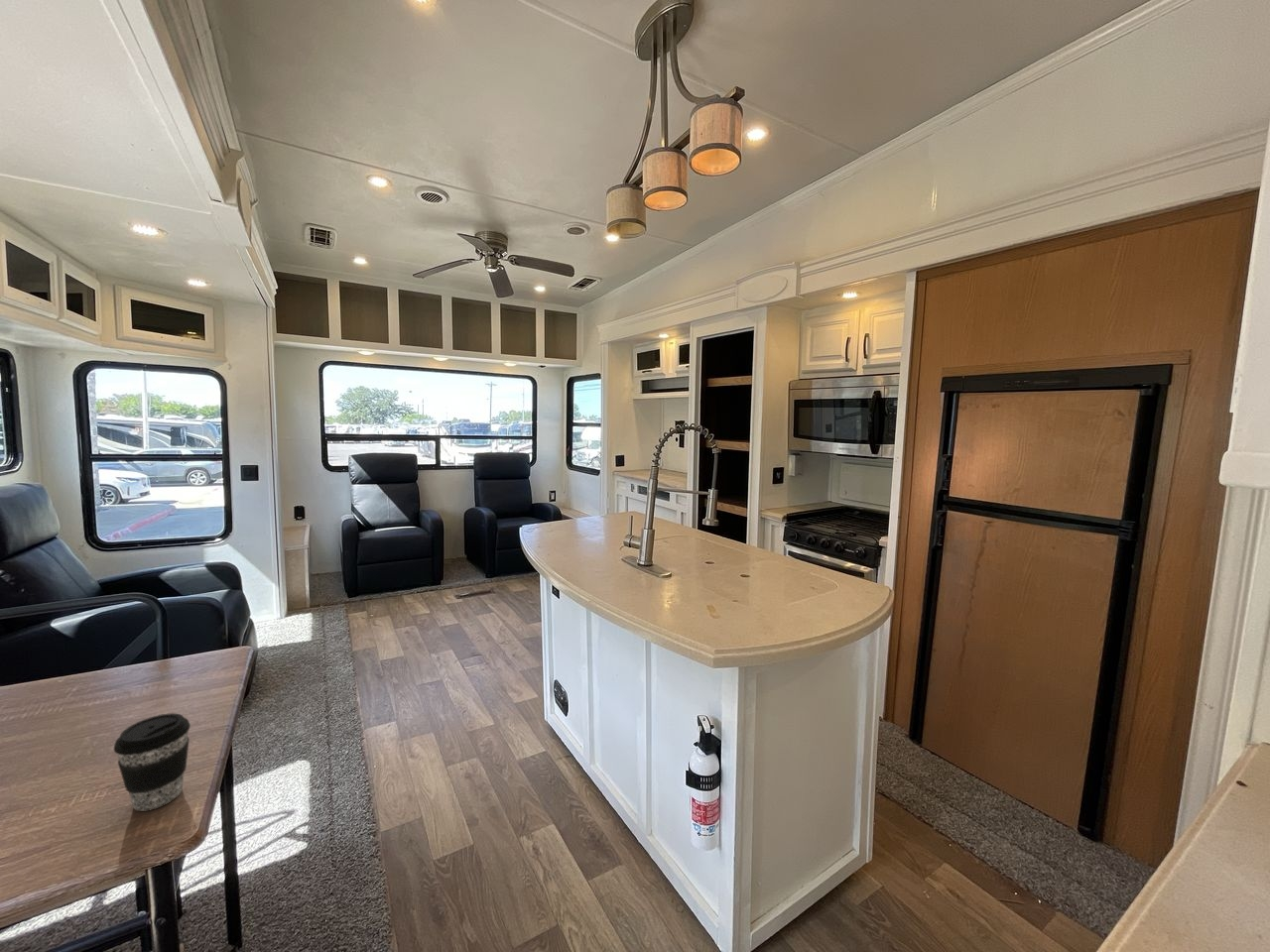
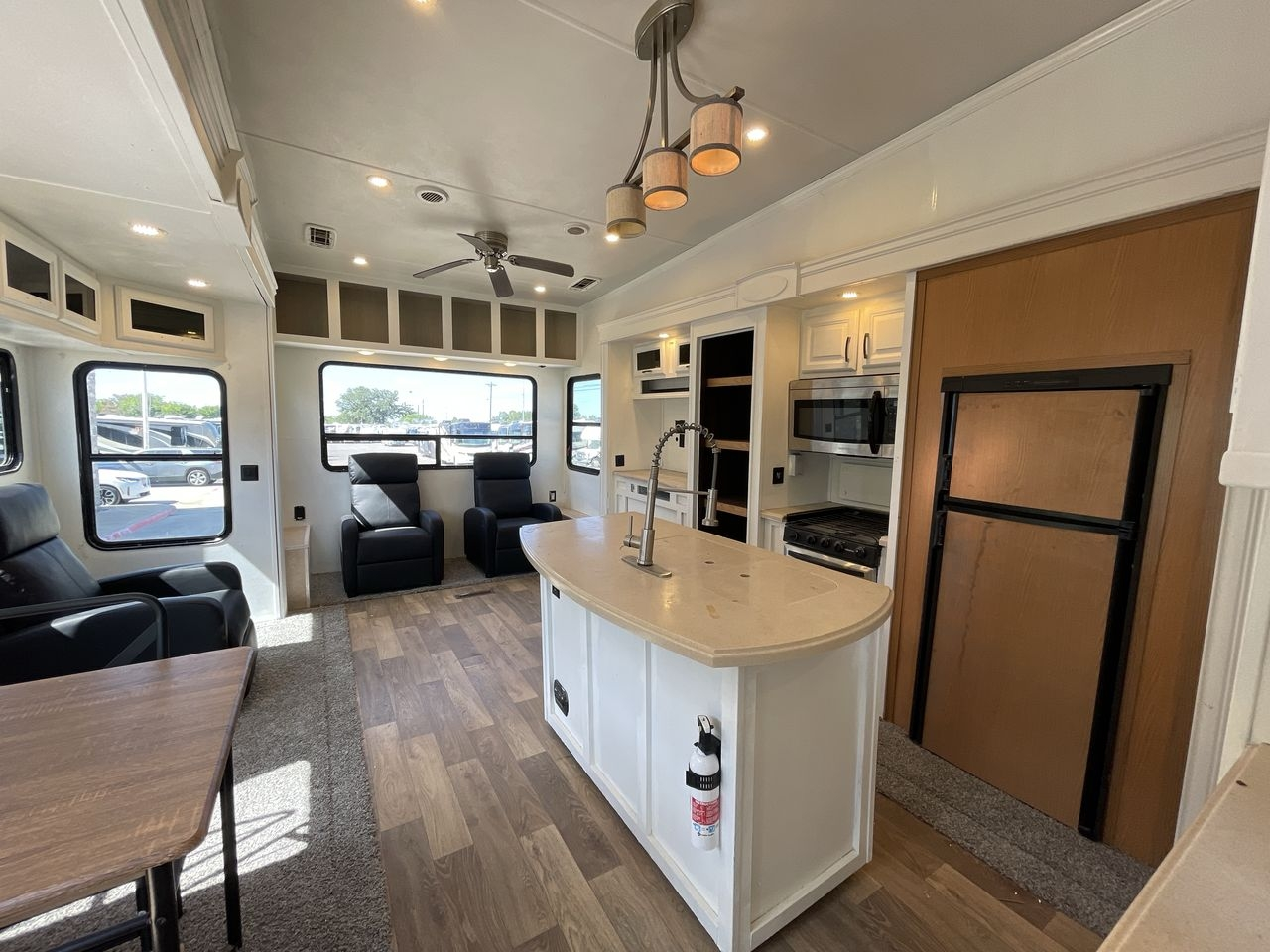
- coffee cup [113,712,191,812]
